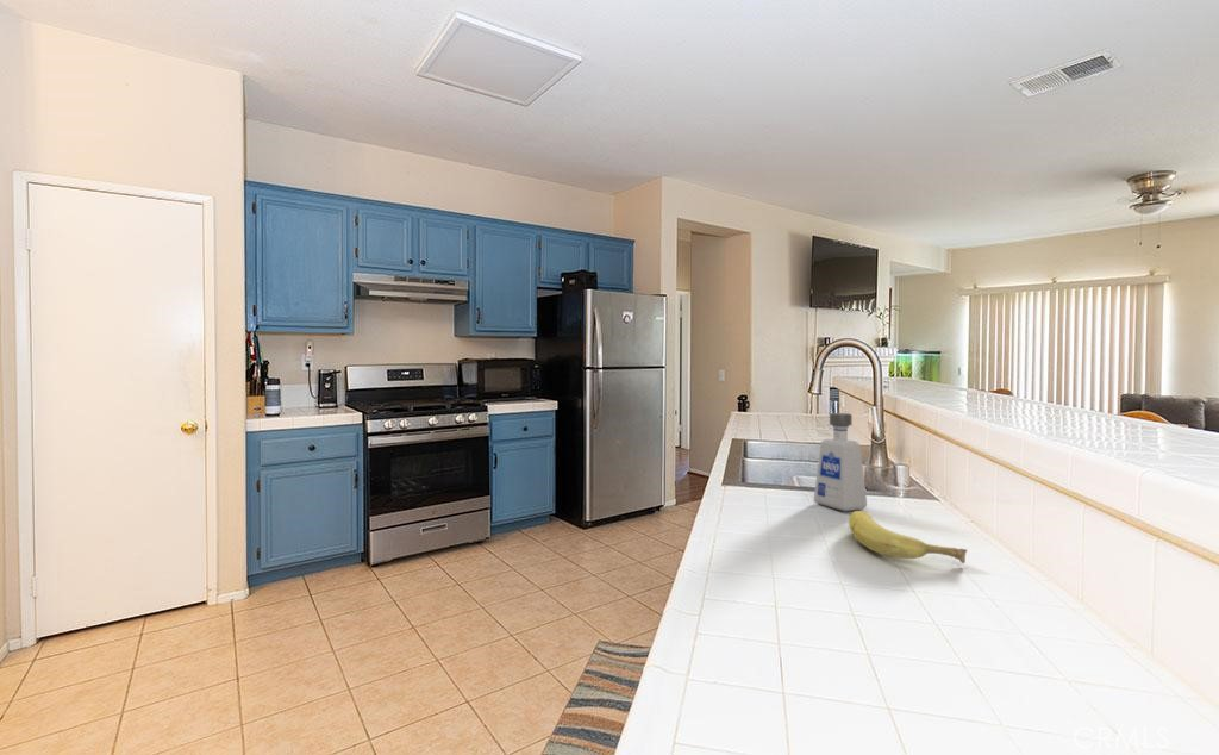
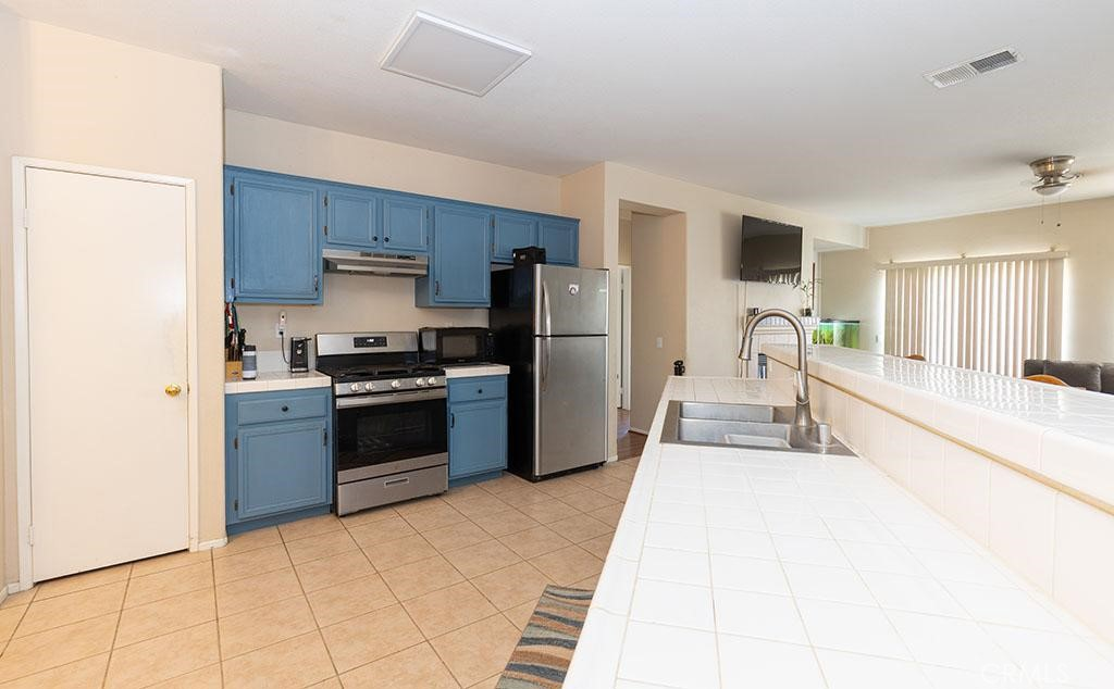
- fruit [848,510,968,564]
- soap dispenser [813,412,868,512]
